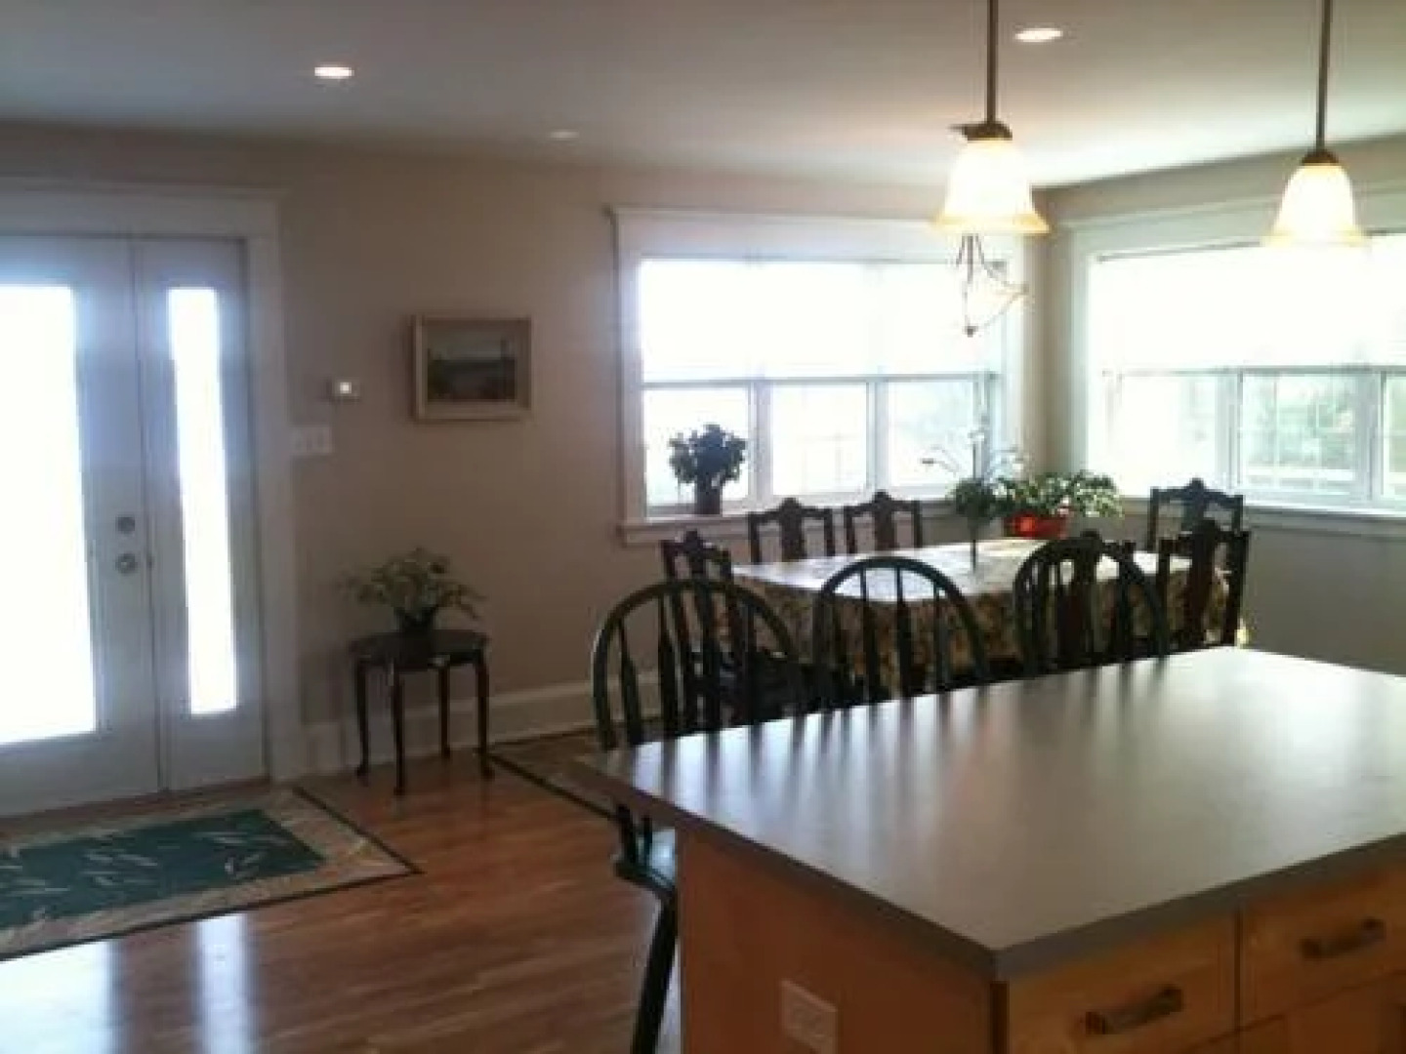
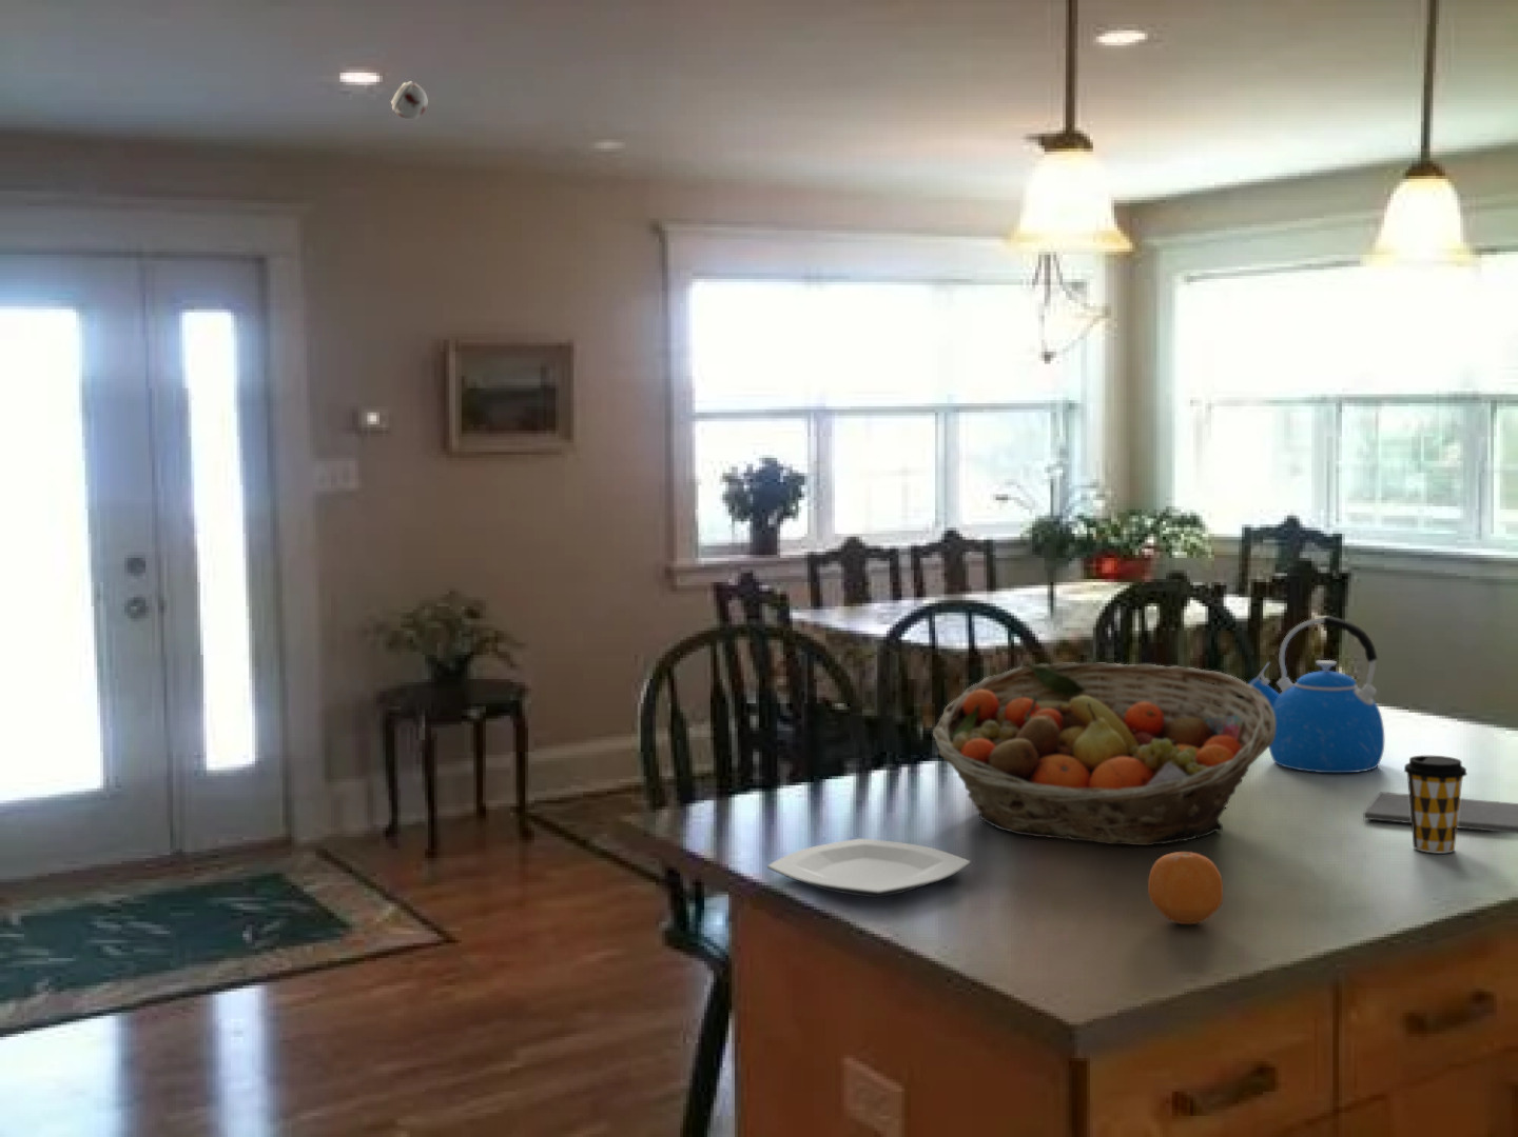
+ smoke detector [390,80,428,119]
+ plate [766,838,972,899]
+ coffee cup [1403,755,1469,854]
+ kettle [1248,615,1385,774]
+ fruit basket [932,662,1277,847]
+ notepad [1363,791,1518,835]
+ fruit [1147,850,1224,926]
